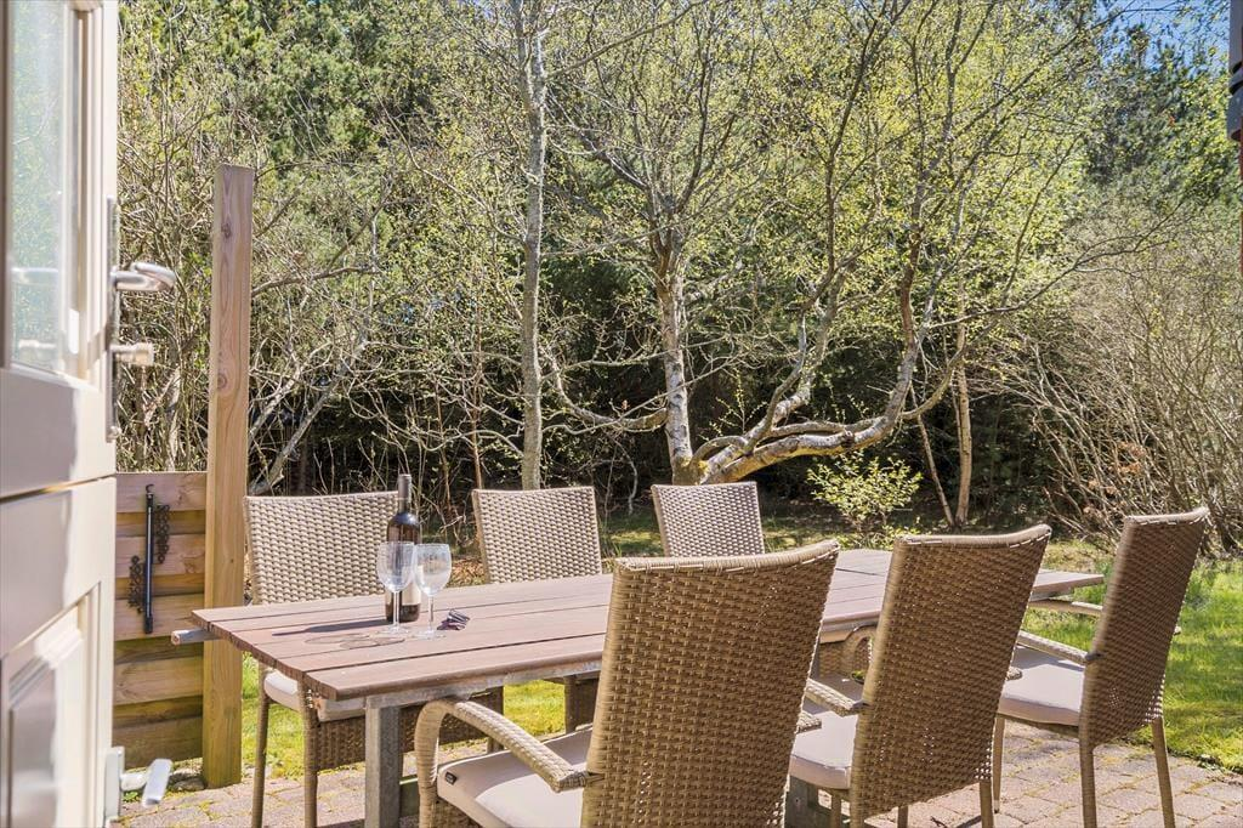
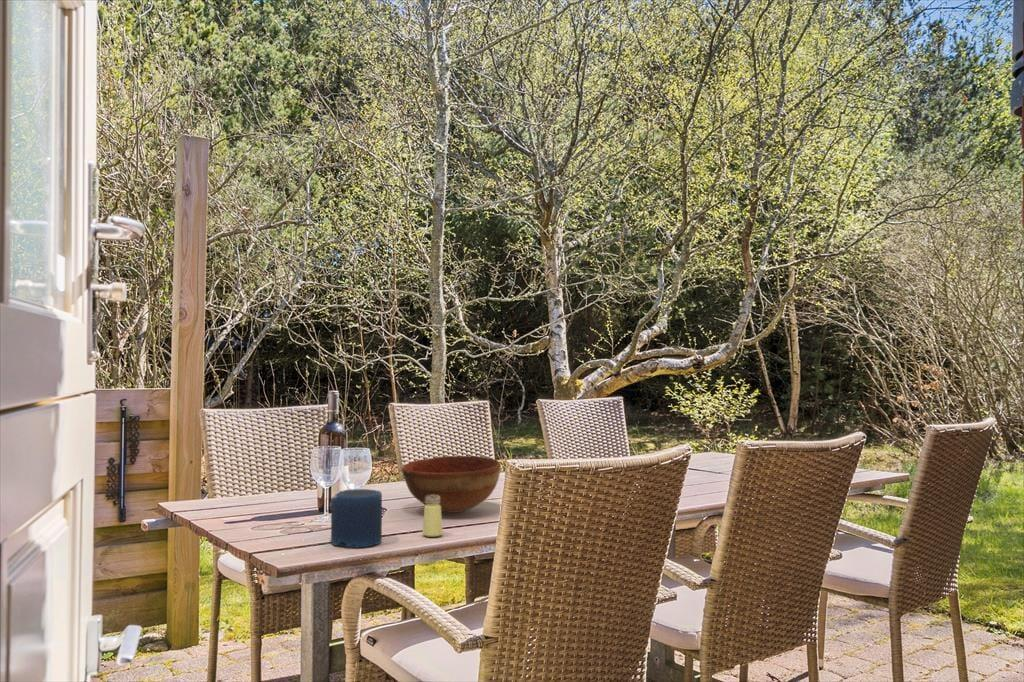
+ candle [330,488,383,548]
+ bowl [401,455,501,514]
+ saltshaker [421,495,444,538]
